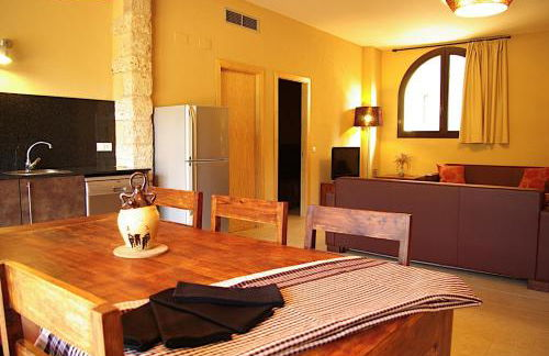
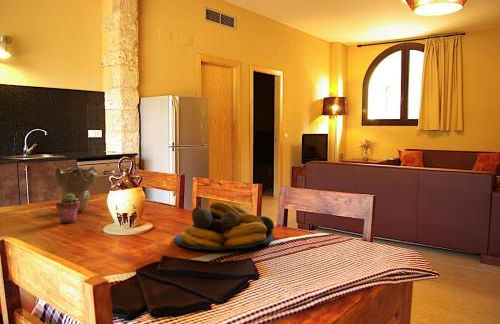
+ potted succulent [55,193,80,224]
+ decorative bowl [52,164,99,212]
+ fruit bowl [173,201,275,251]
